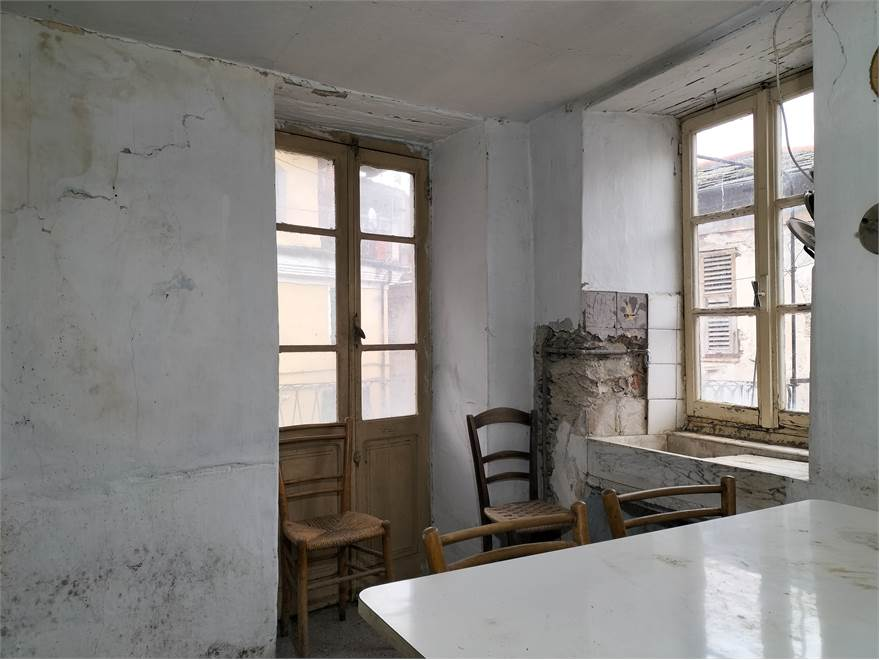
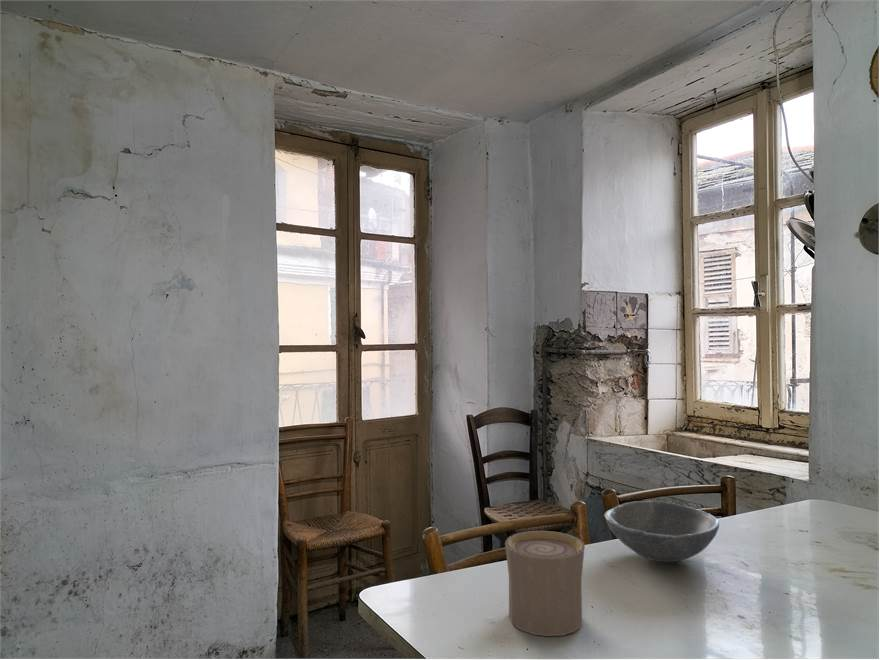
+ cup [504,530,586,637]
+ bowl [603,500,720,563]
